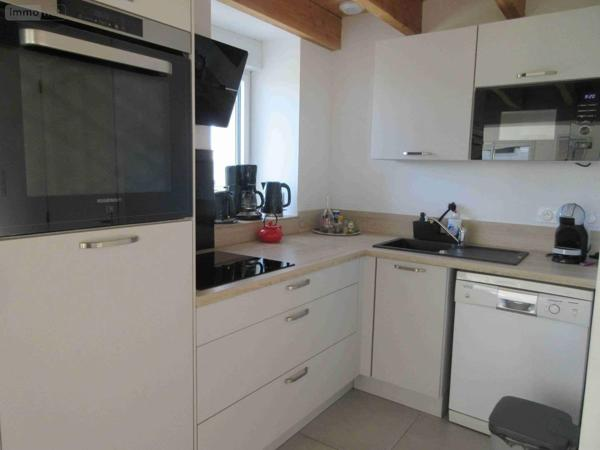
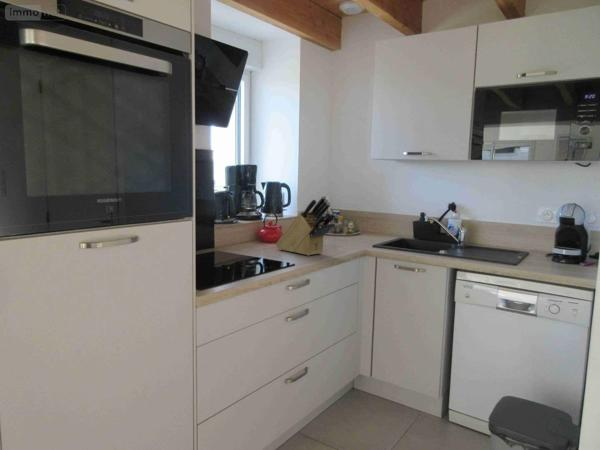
+ knife block [275,195,337,257]
